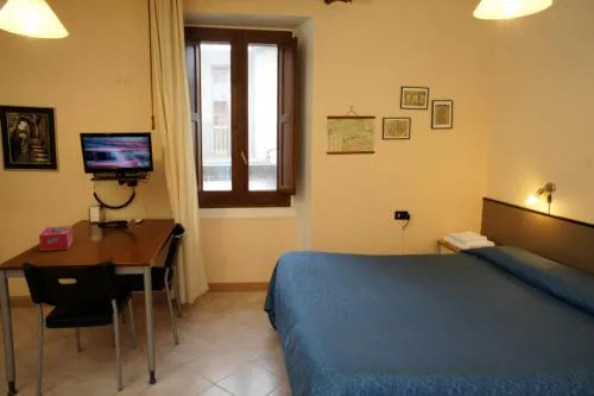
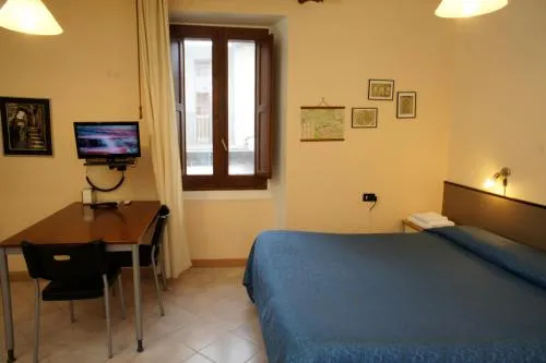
- tissue box [38,225,75,252]
